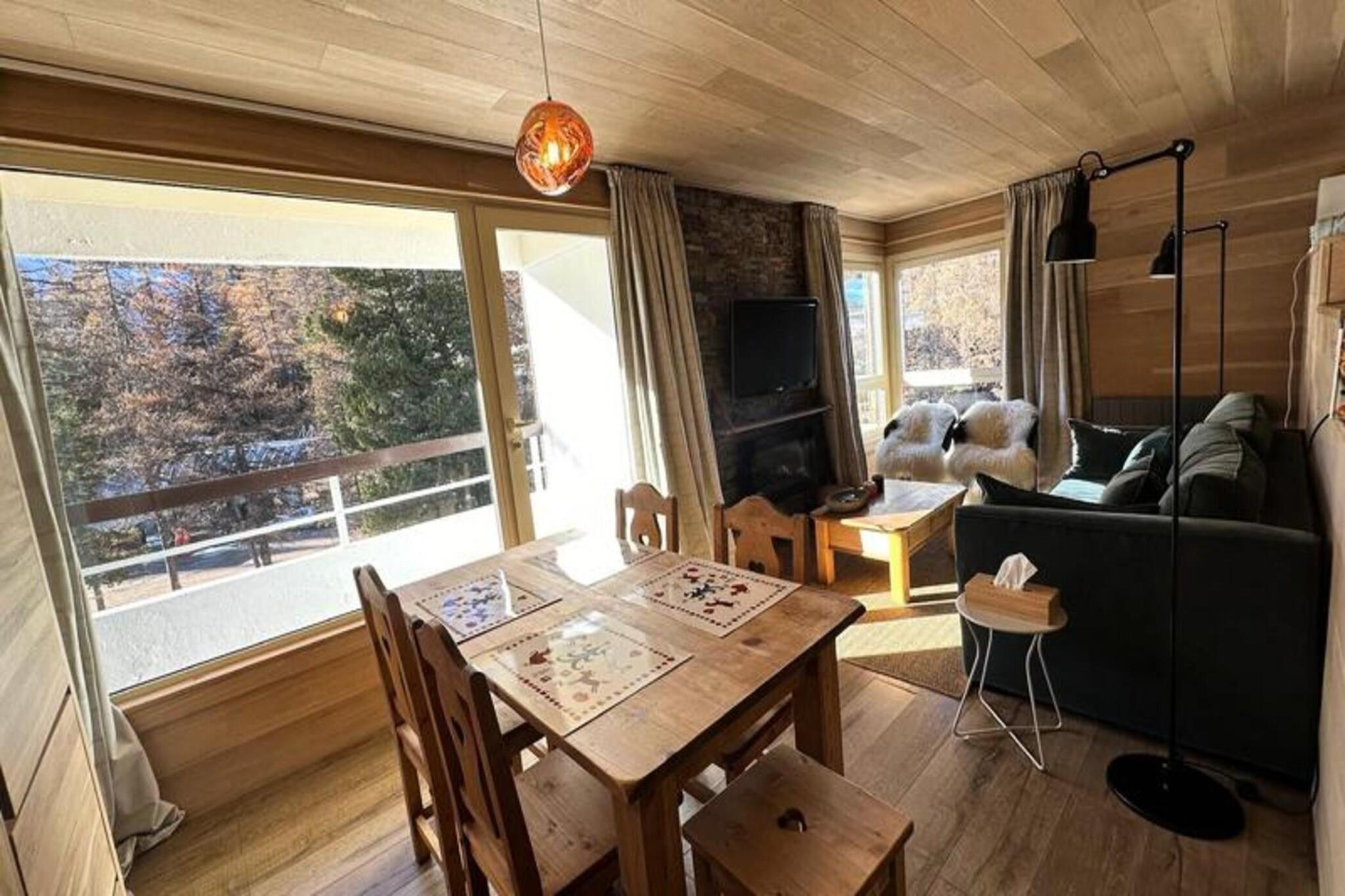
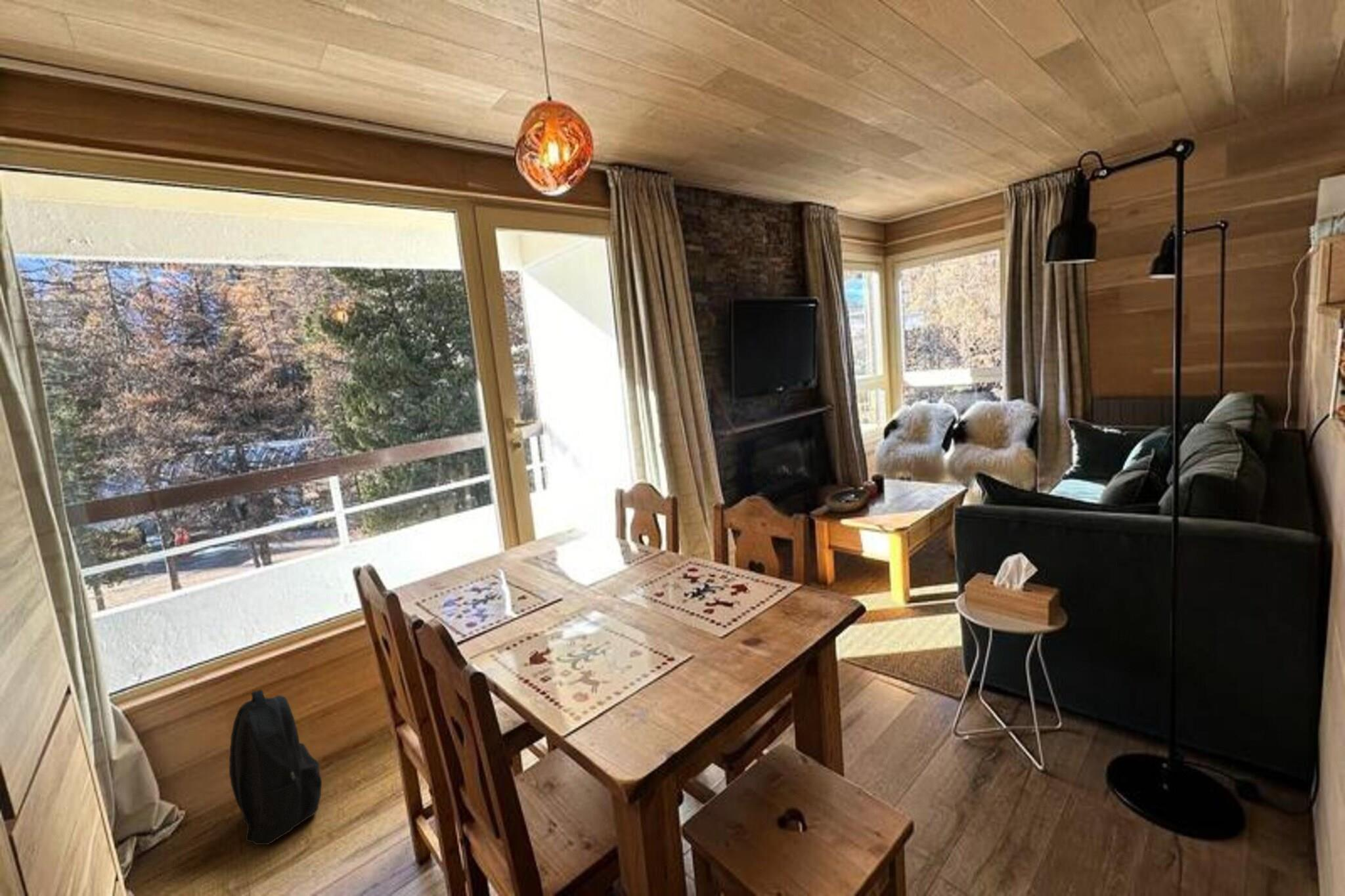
+ backpack [229,689,322,845]
